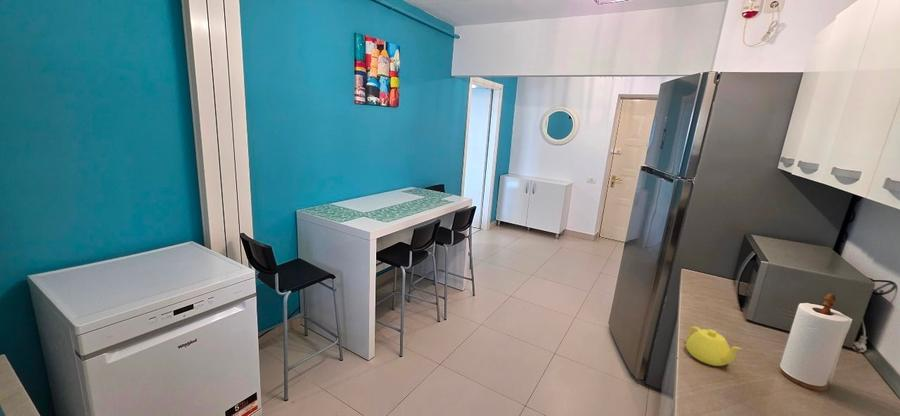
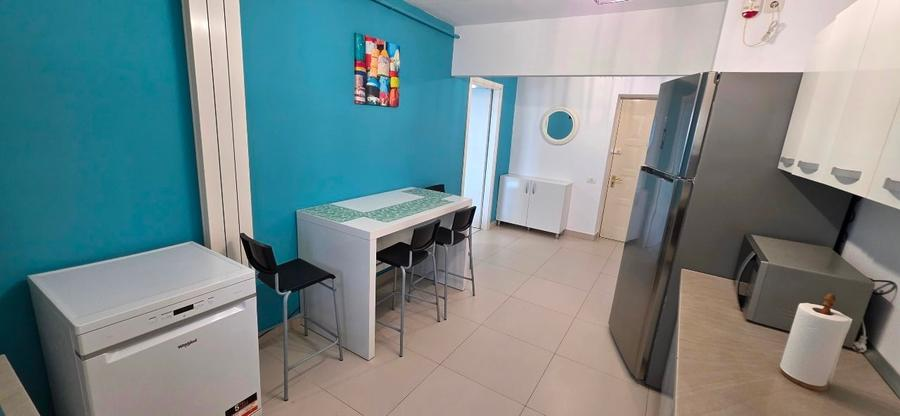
- teapot [685,325,742,367]
